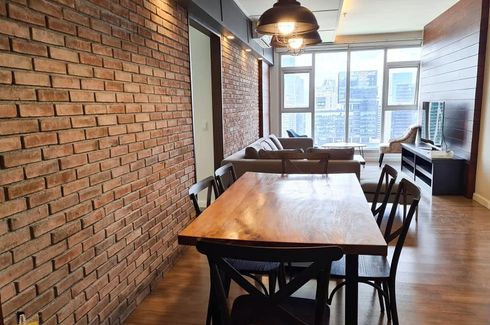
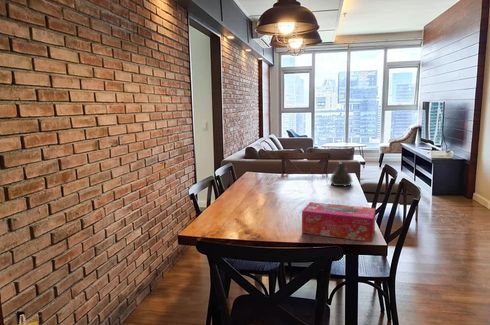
+ teapot [329,161,354,187]
+ tissue box [301,201,377,243]
